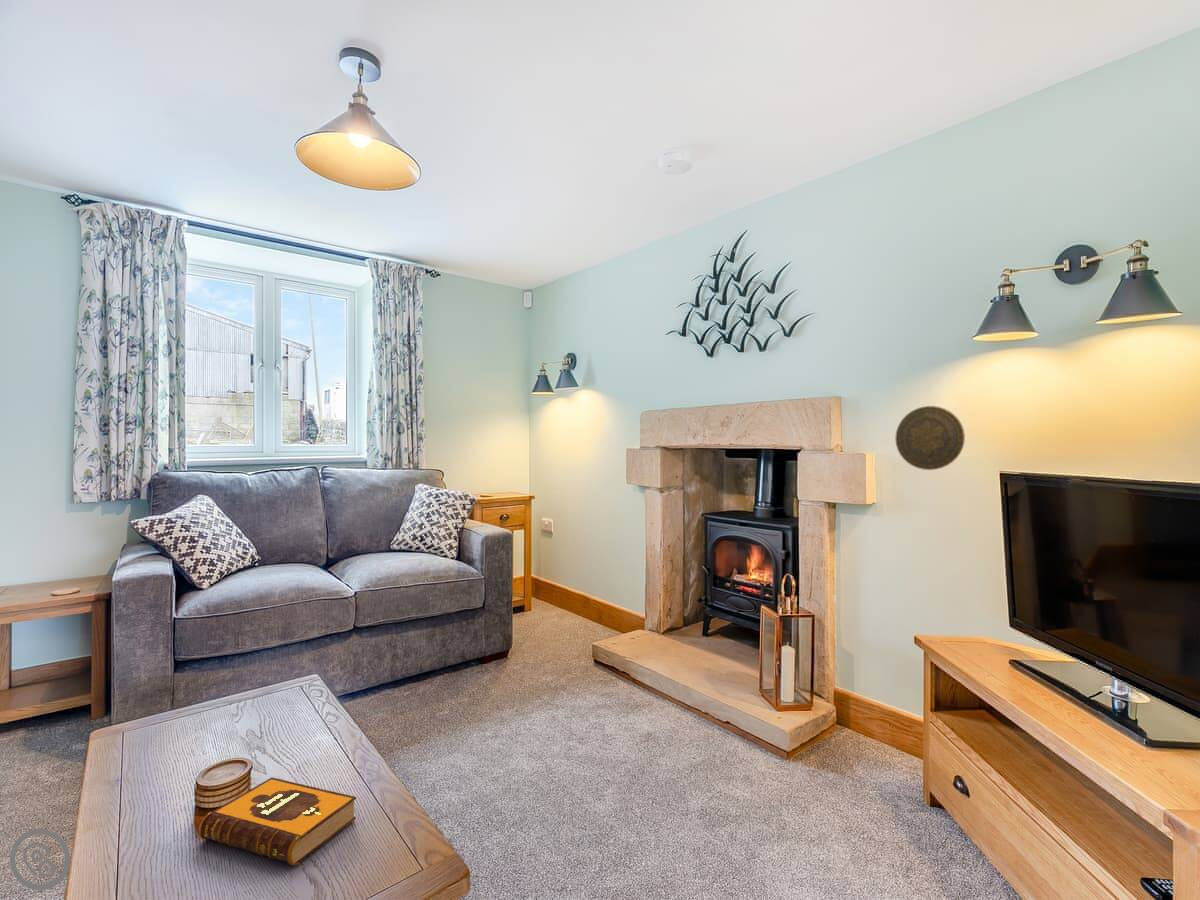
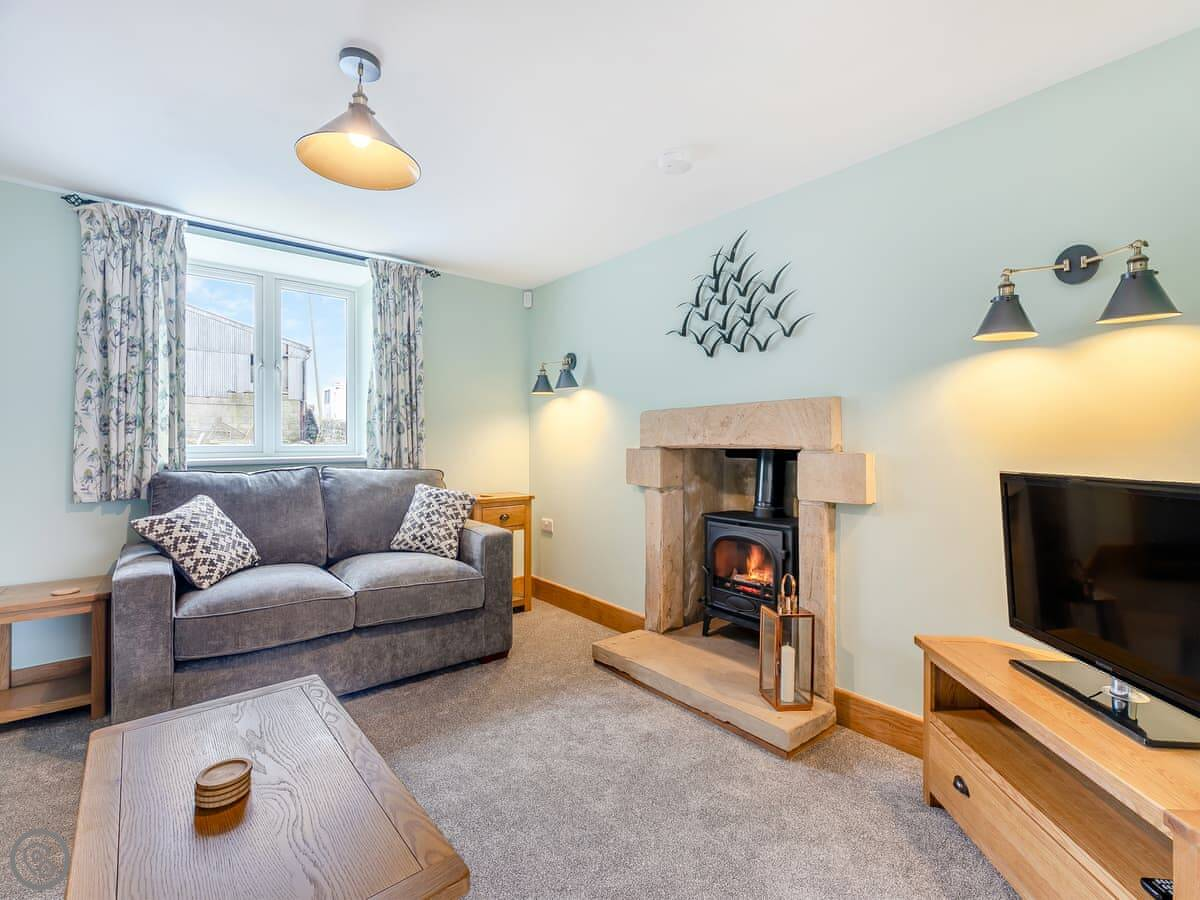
- decorative plate [894,405,966,471]
- hardback book [198,777,357,866]
